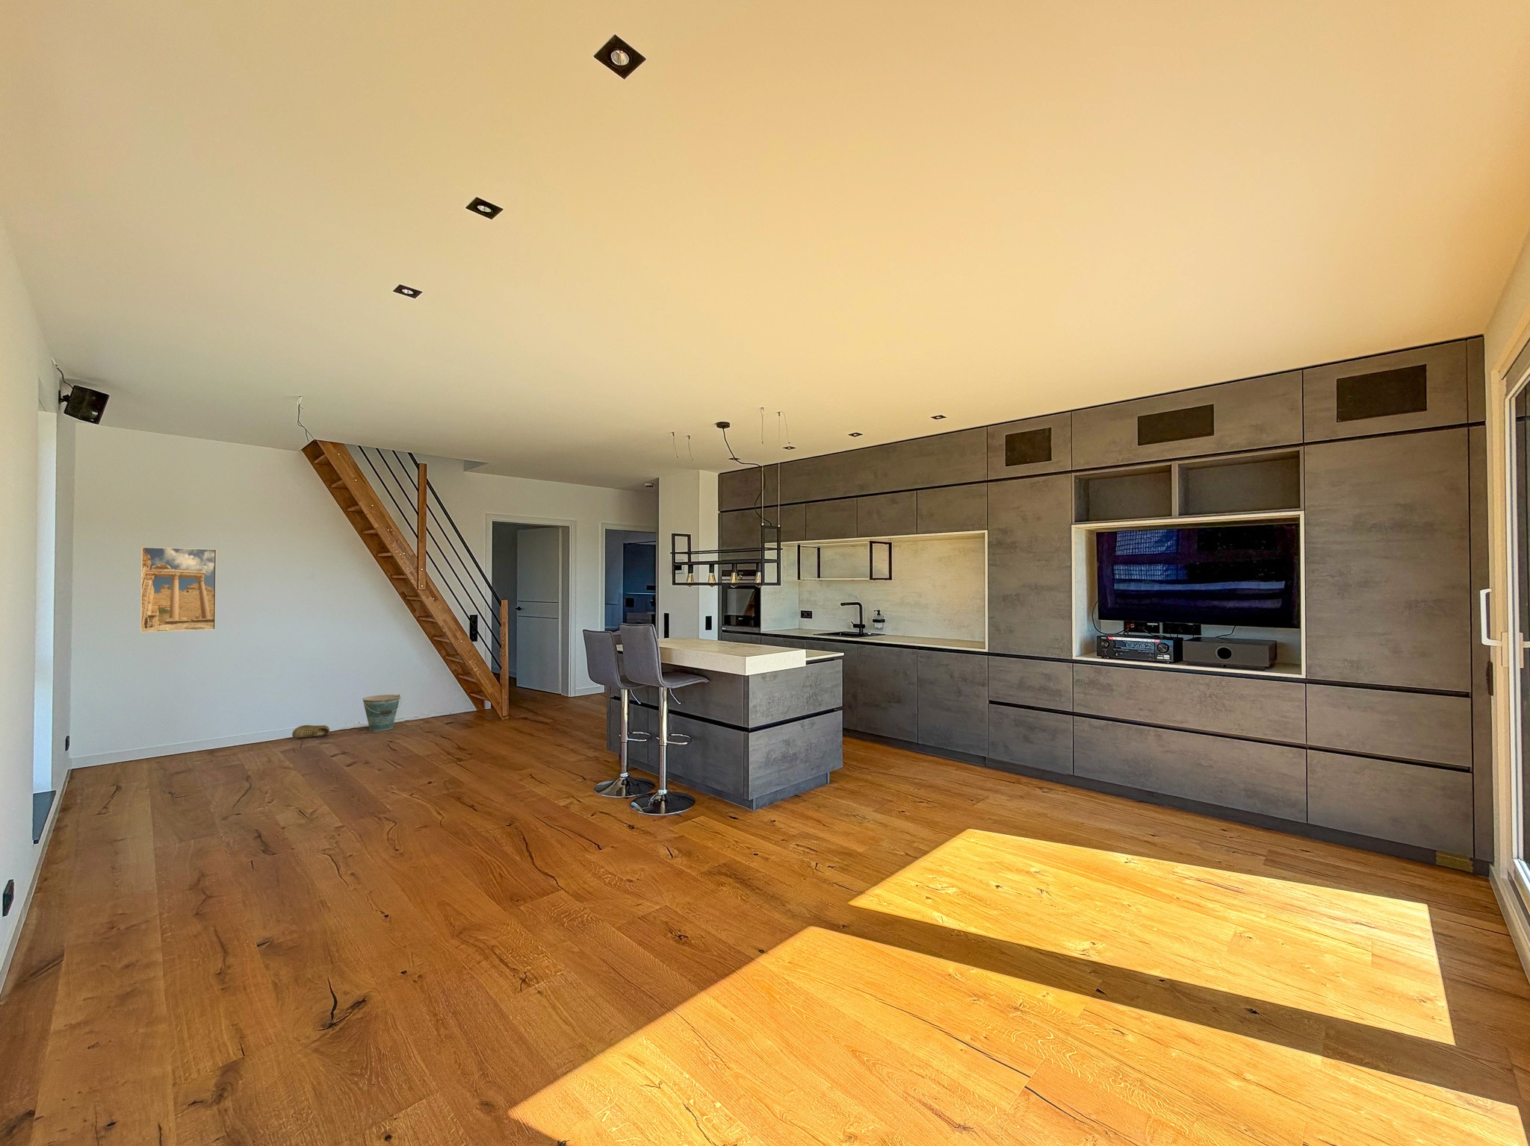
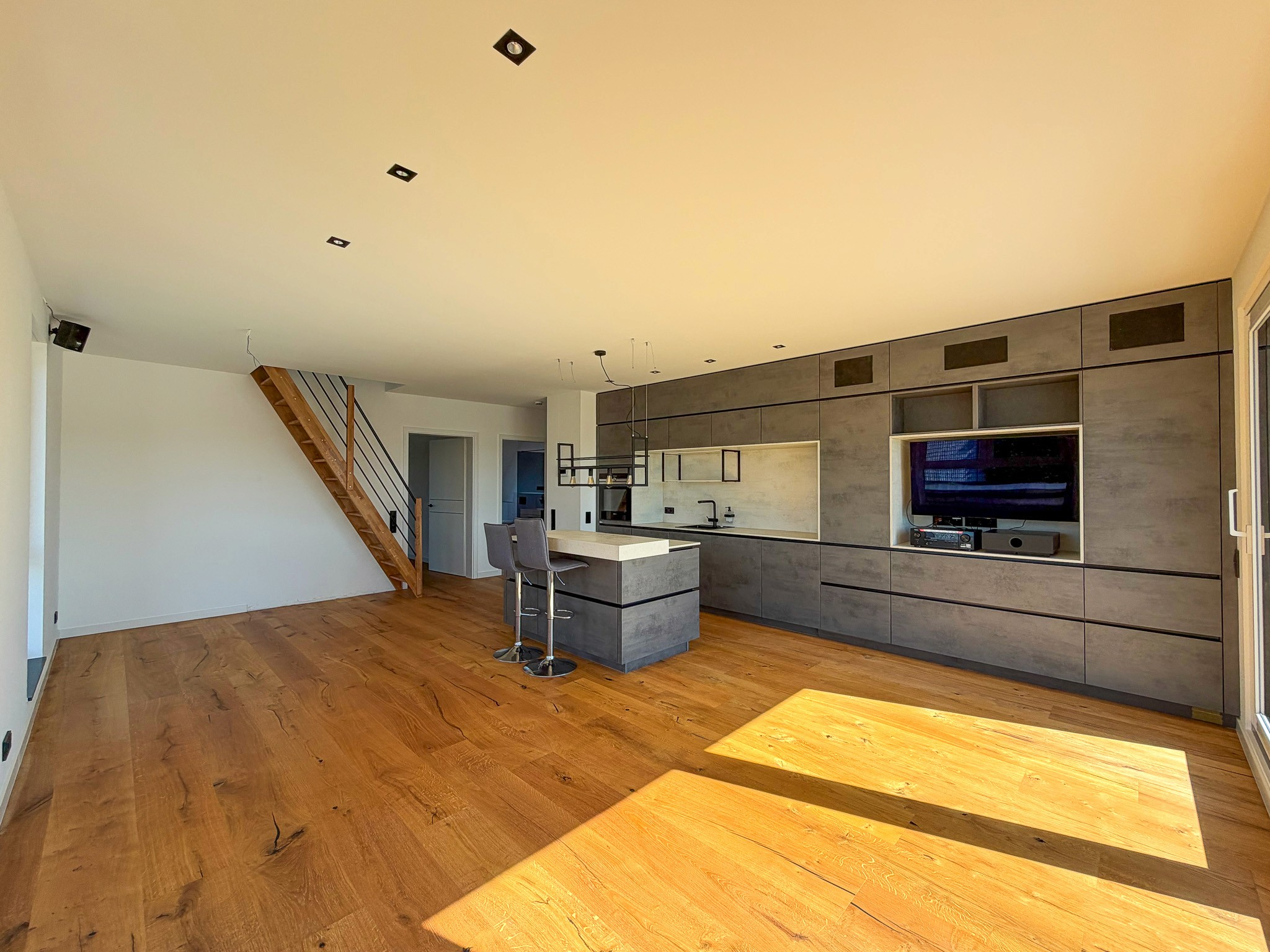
- bucket [363,693,402,731]
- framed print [140,547,217,633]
- shoe [292,725,330,739]
